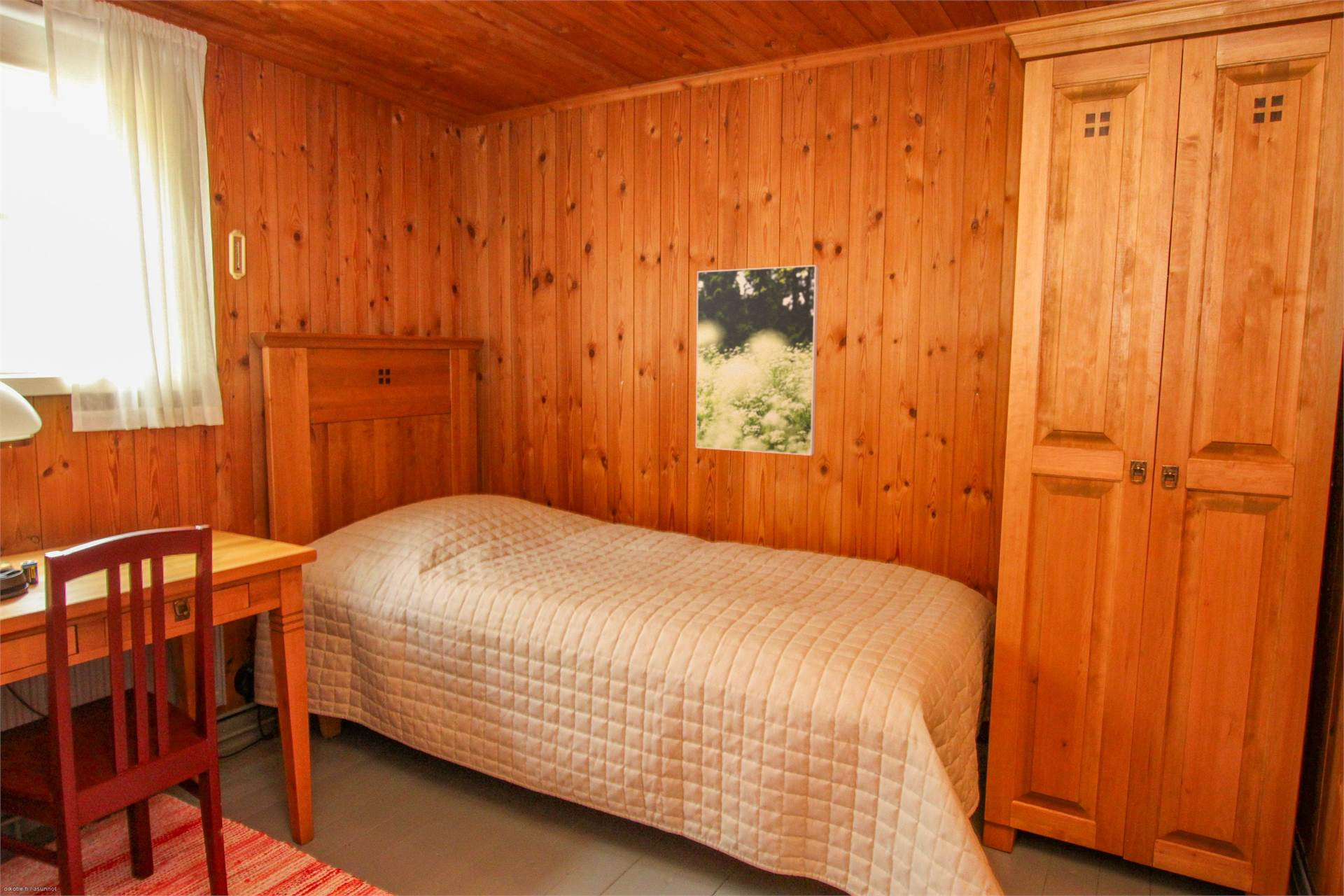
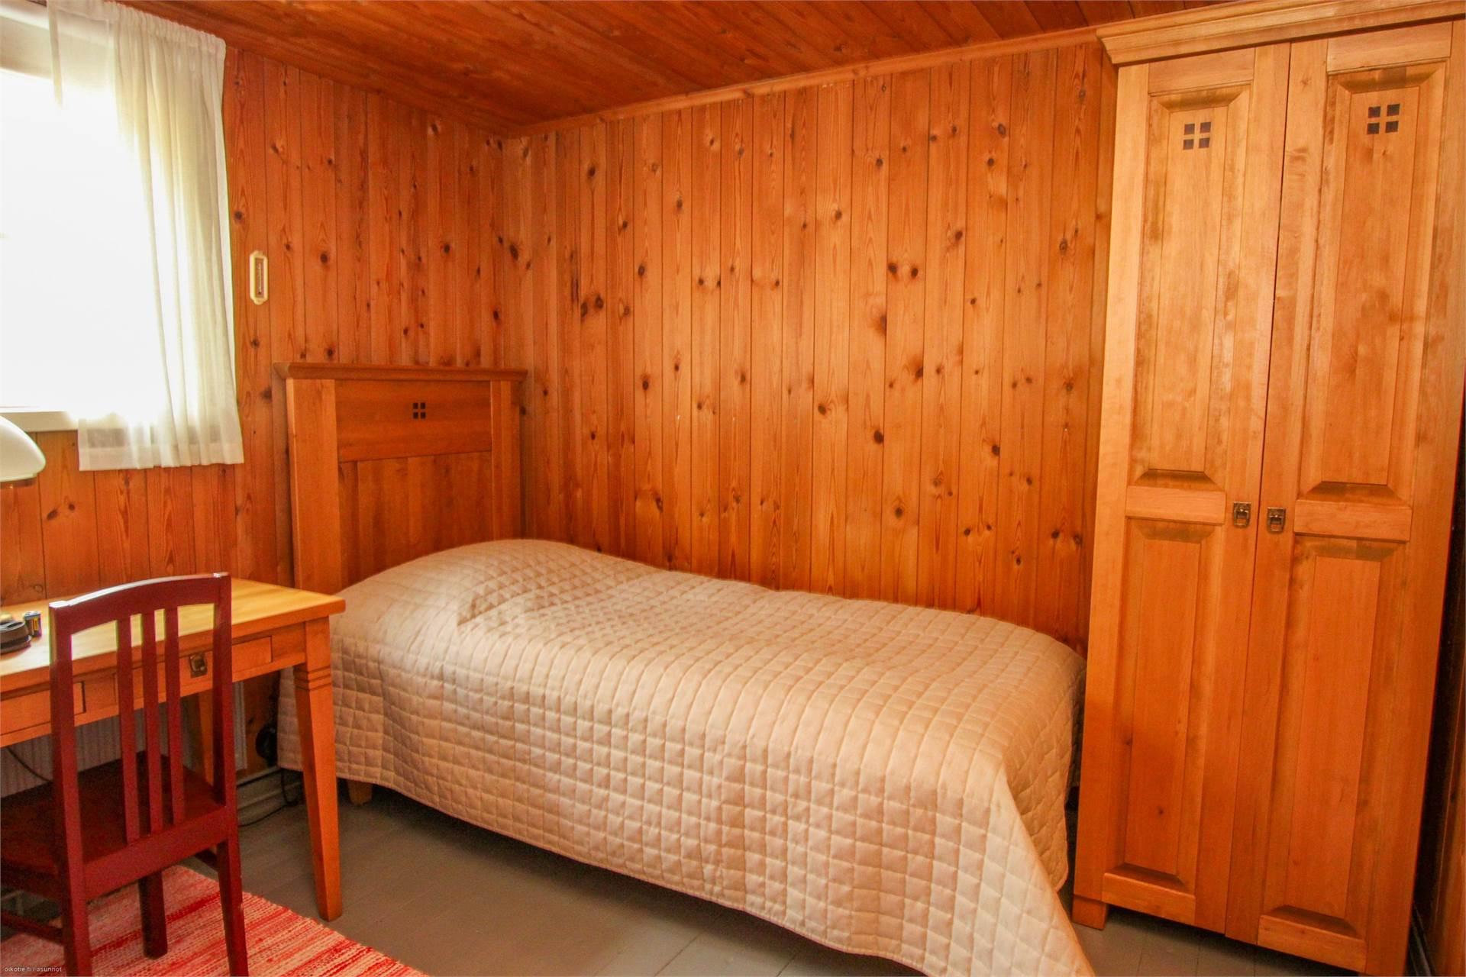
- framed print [695,265,820,456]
